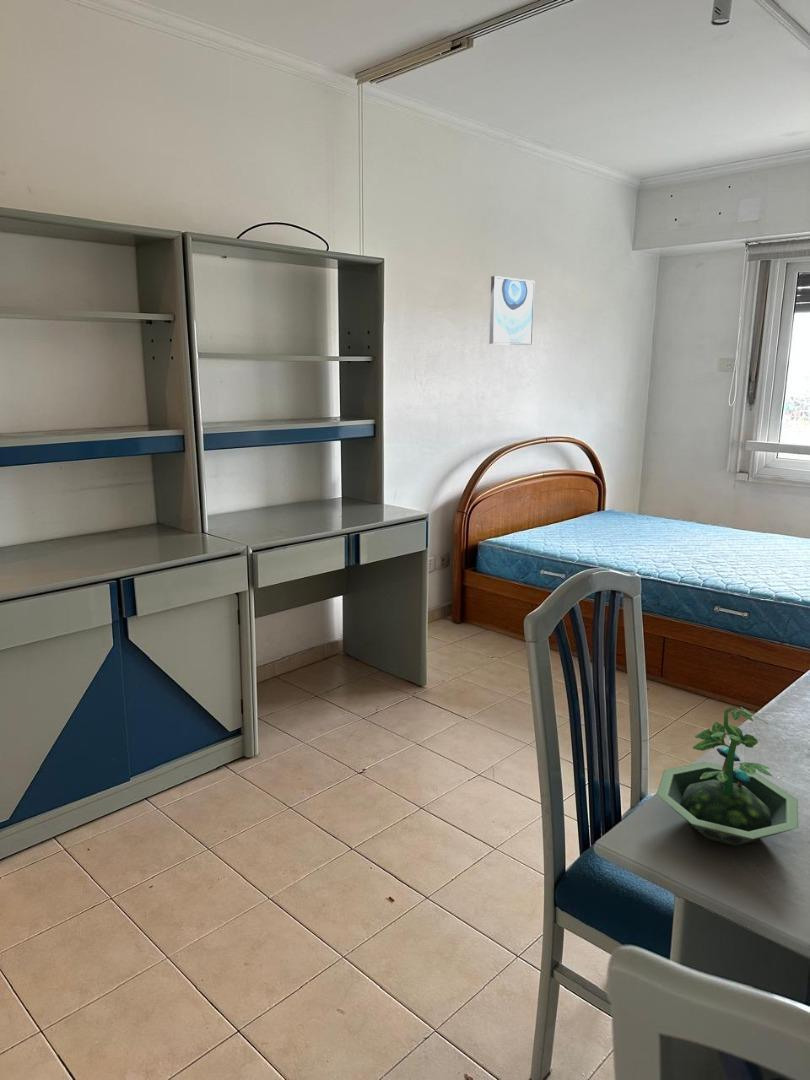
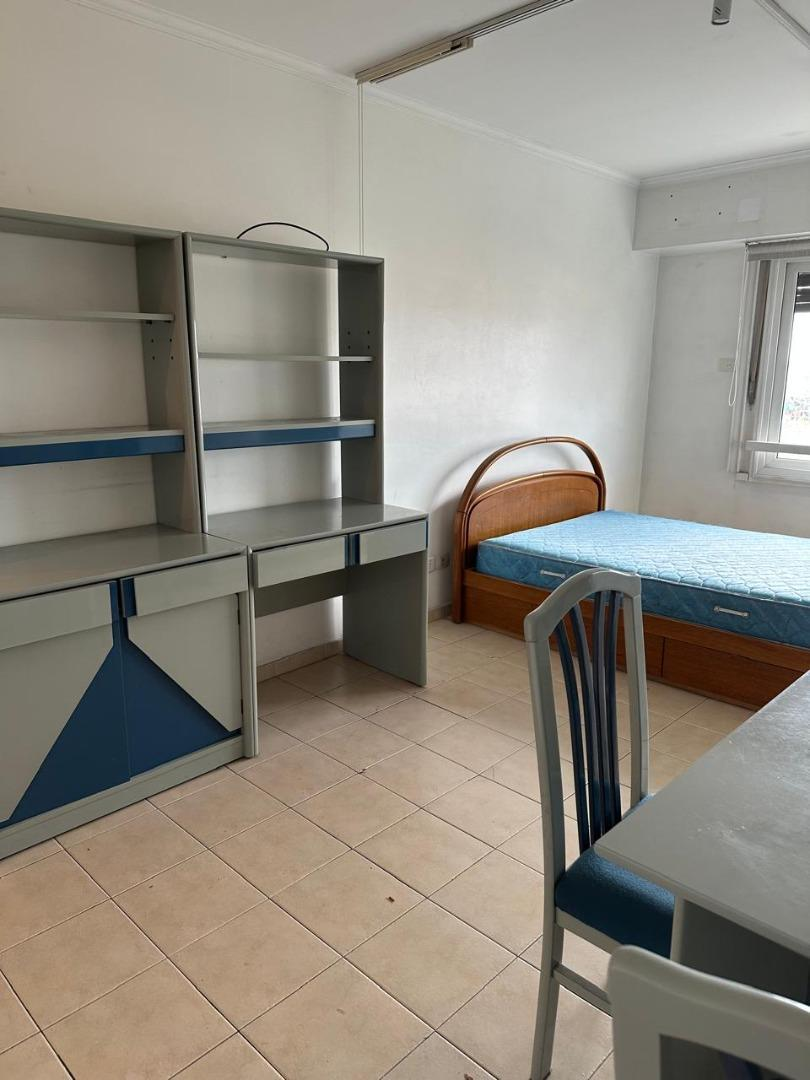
- terrarium [655,706,799,847]
- wall art [488,275,535,346]
